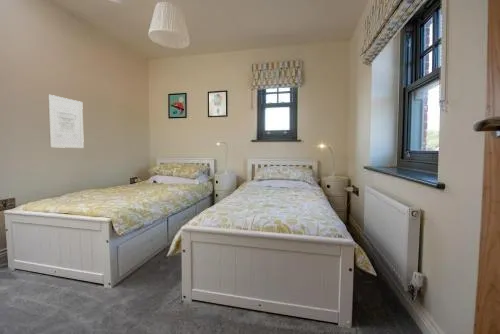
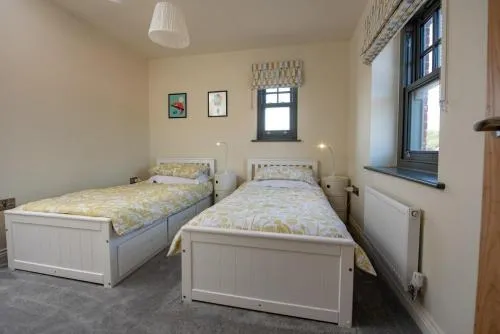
- wall art [47,94,85,149]
